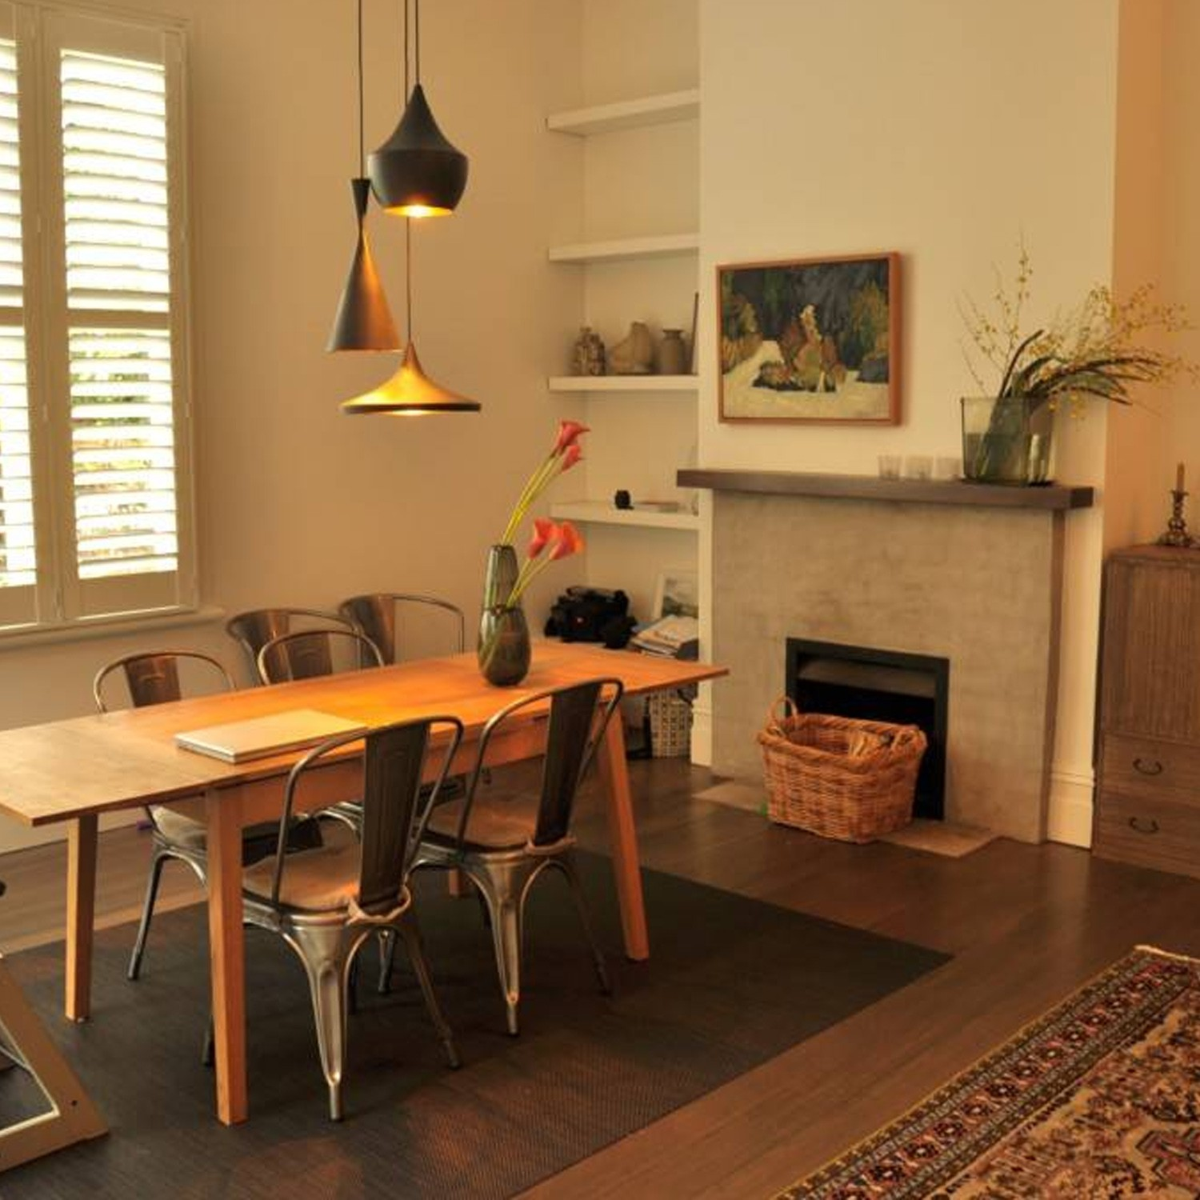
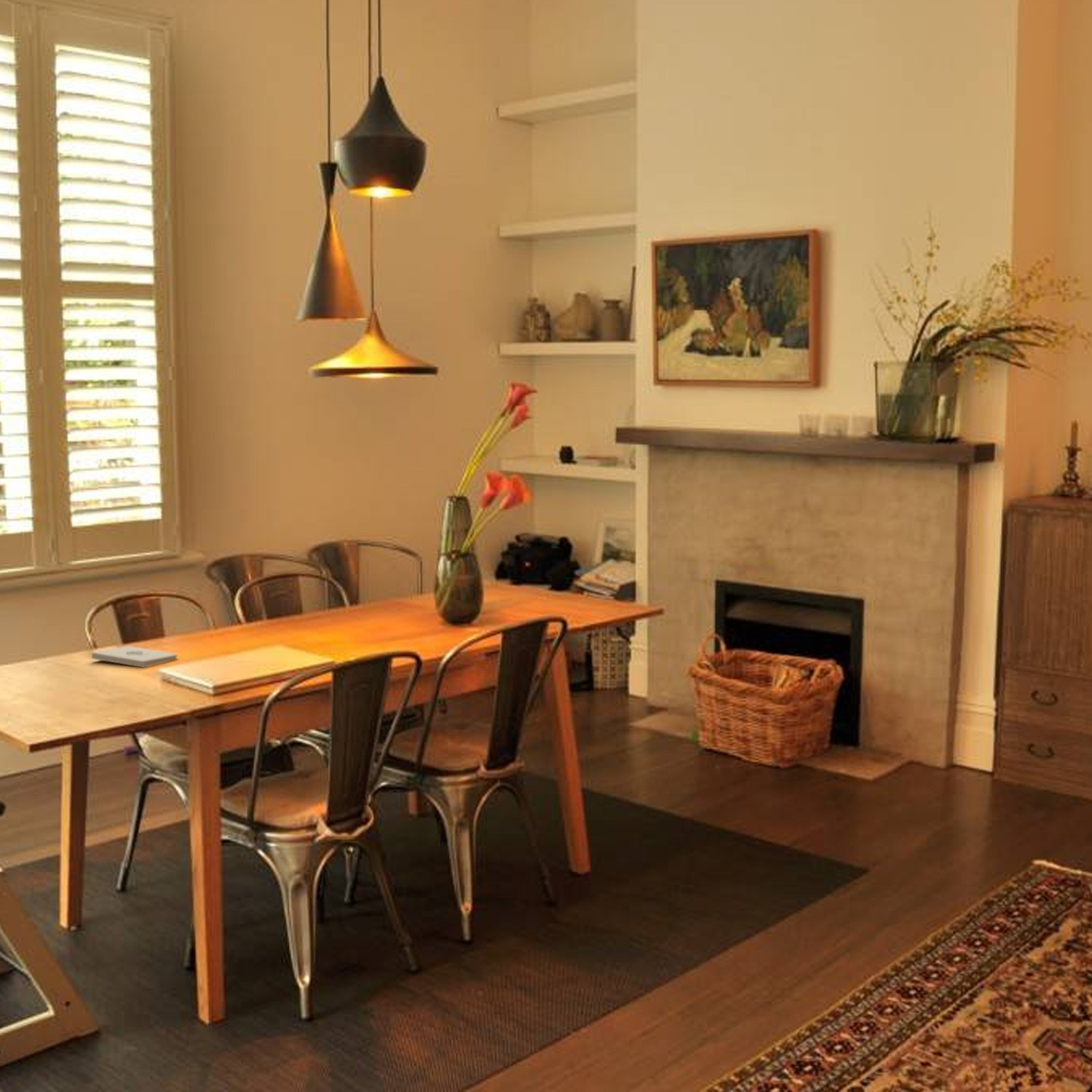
+ notepad [91,646,178,668]
